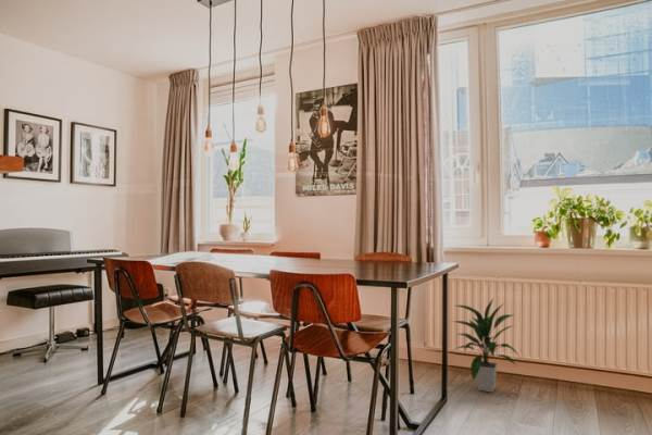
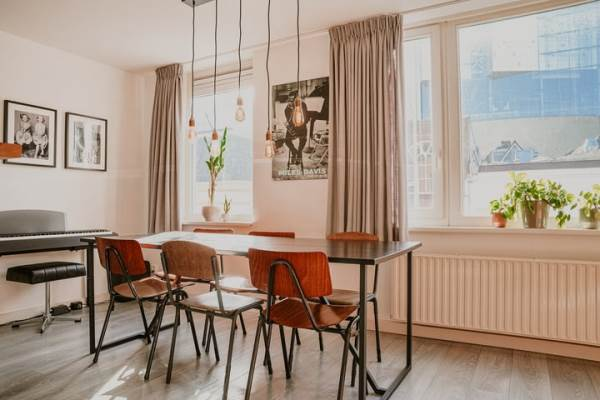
- indoor plant [449,298,522,394]
